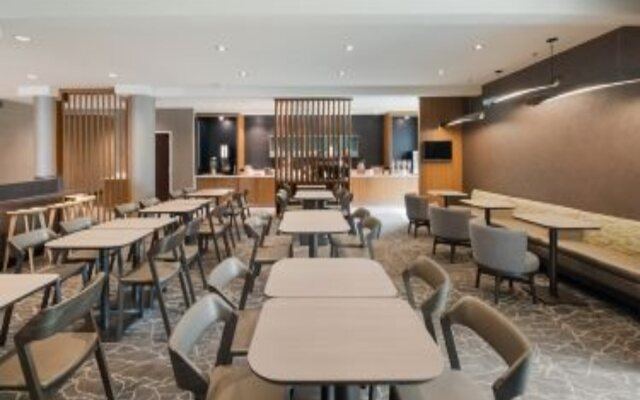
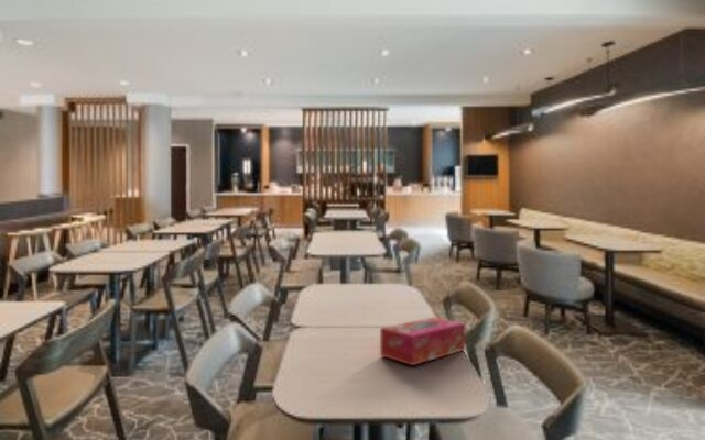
+ tissue box [379,316,466,366]
